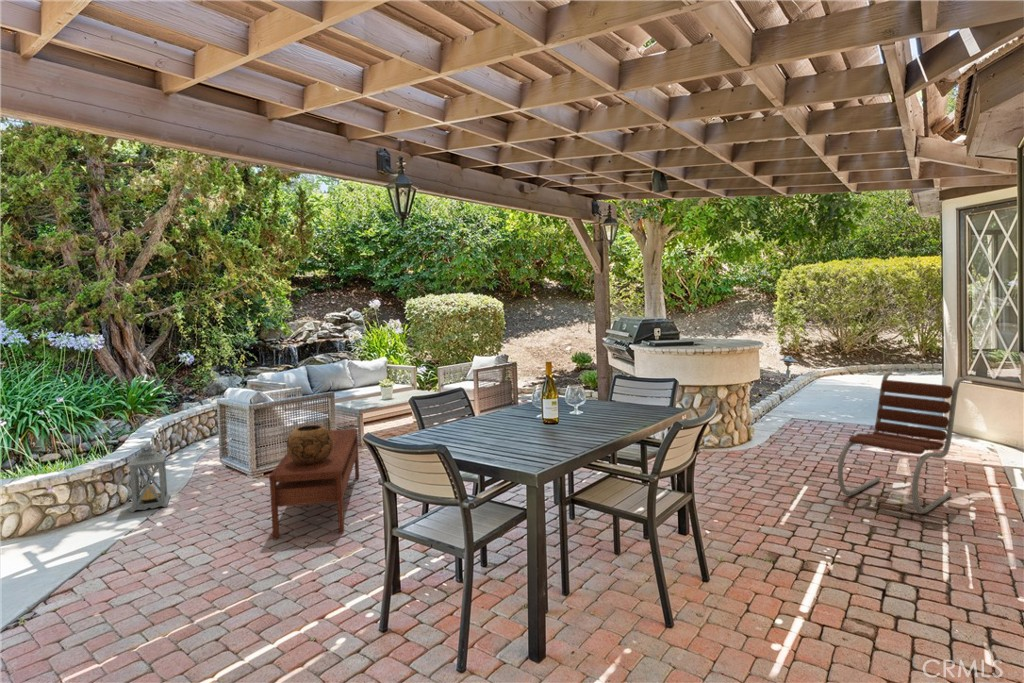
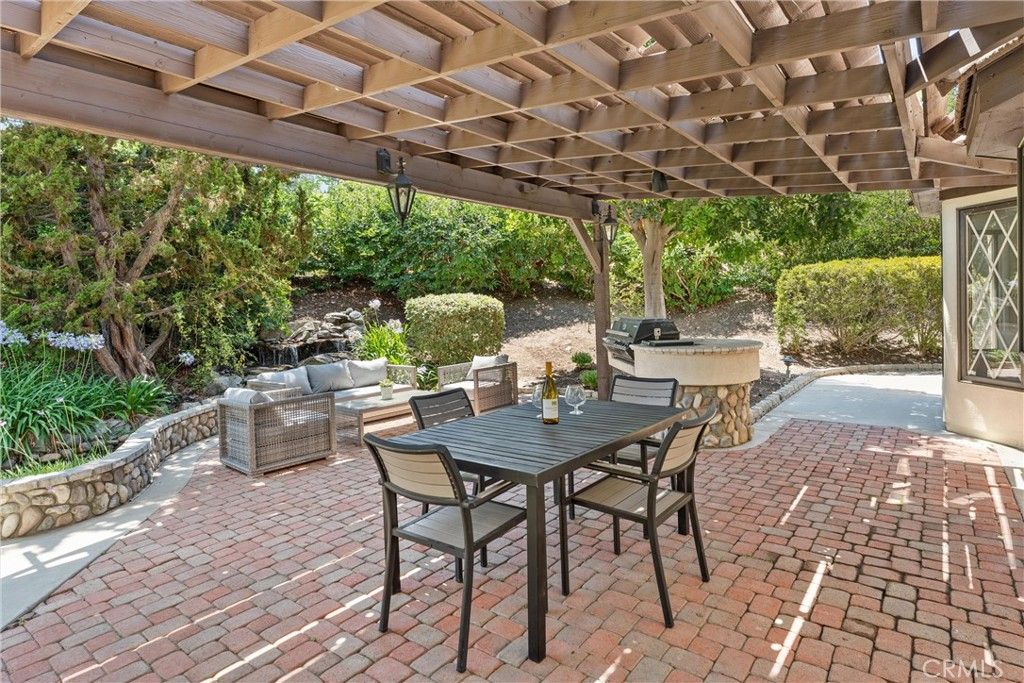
- lantern [126,443,171,514]
- decorative bowl [286,424,333,465]
- coffee table [268,428,360,541]
- lounge chair [837,370,965,515]
